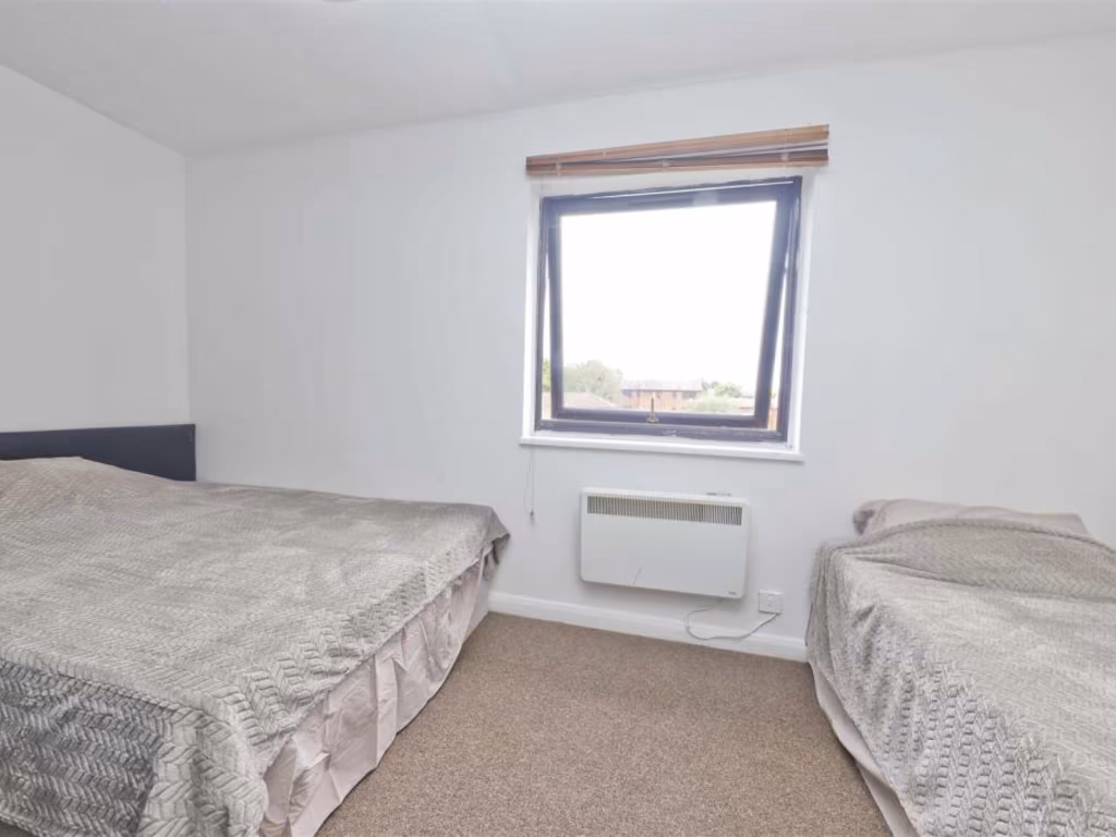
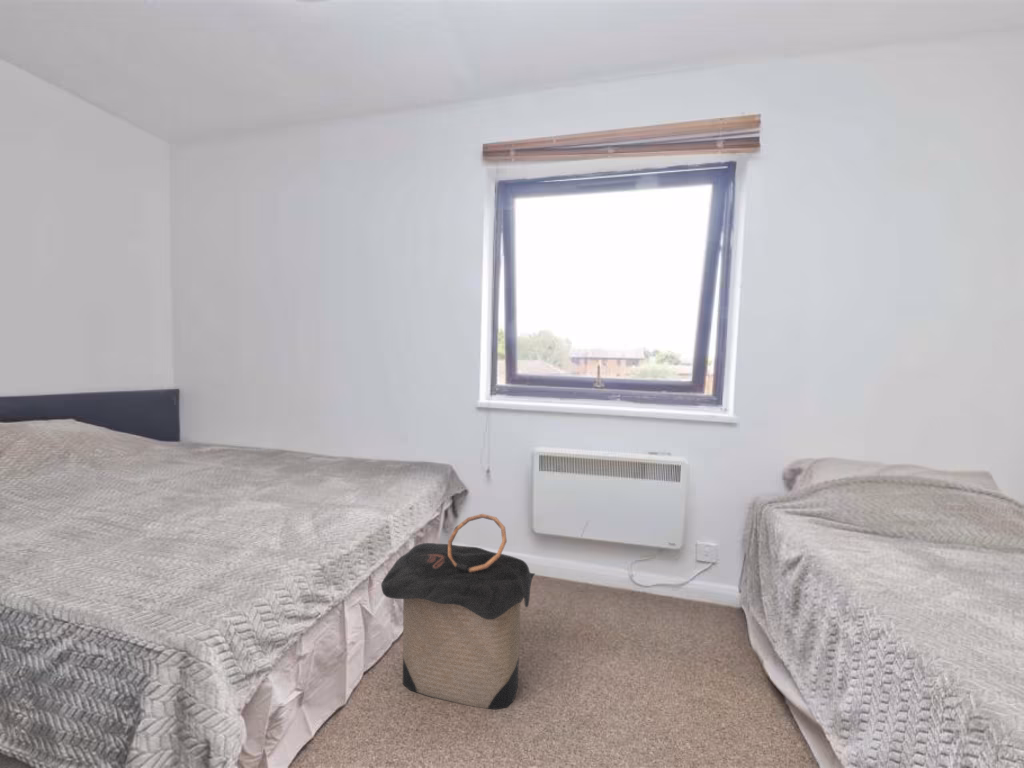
+ laundry hamper [380,513,536,711]
